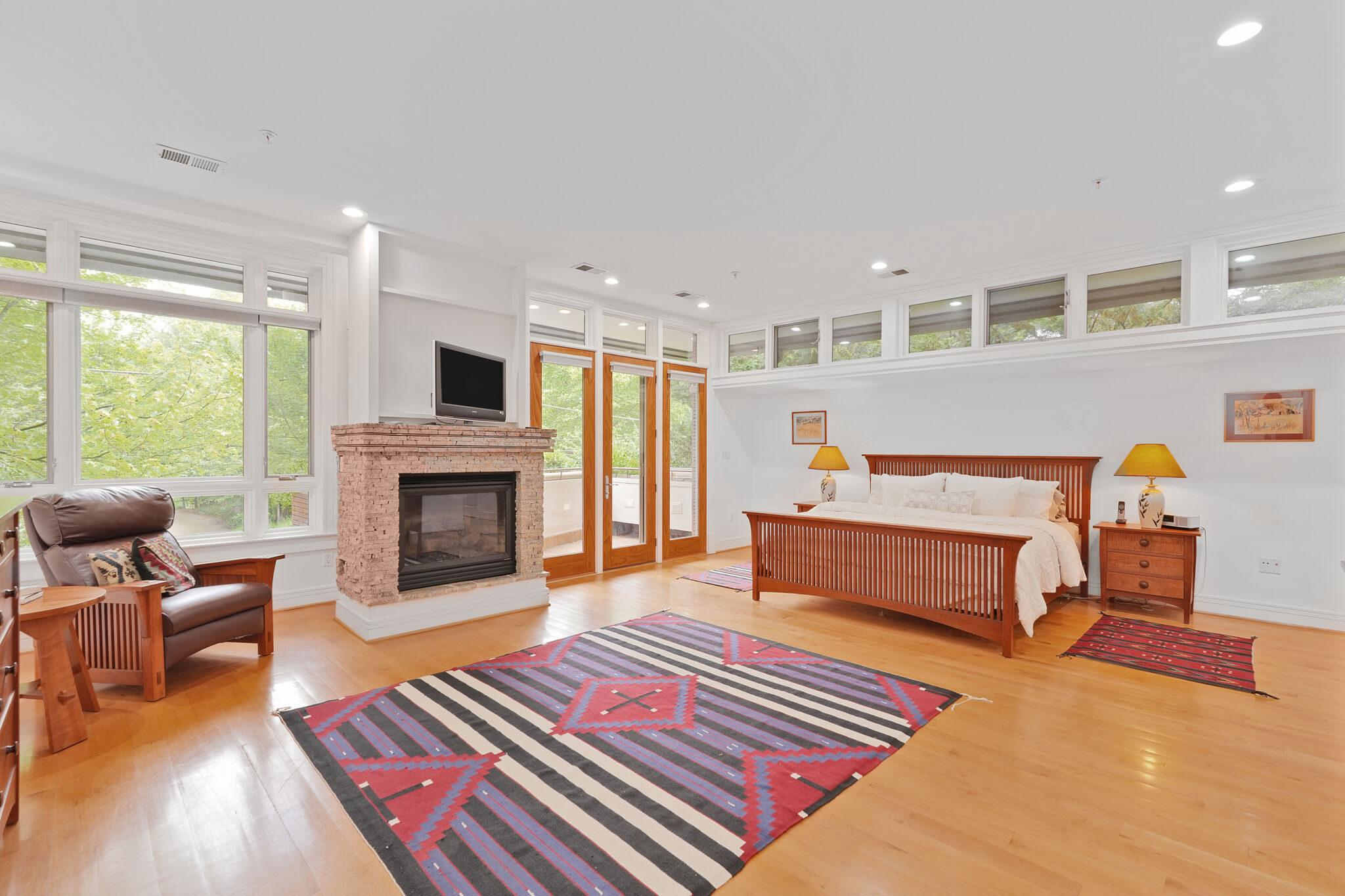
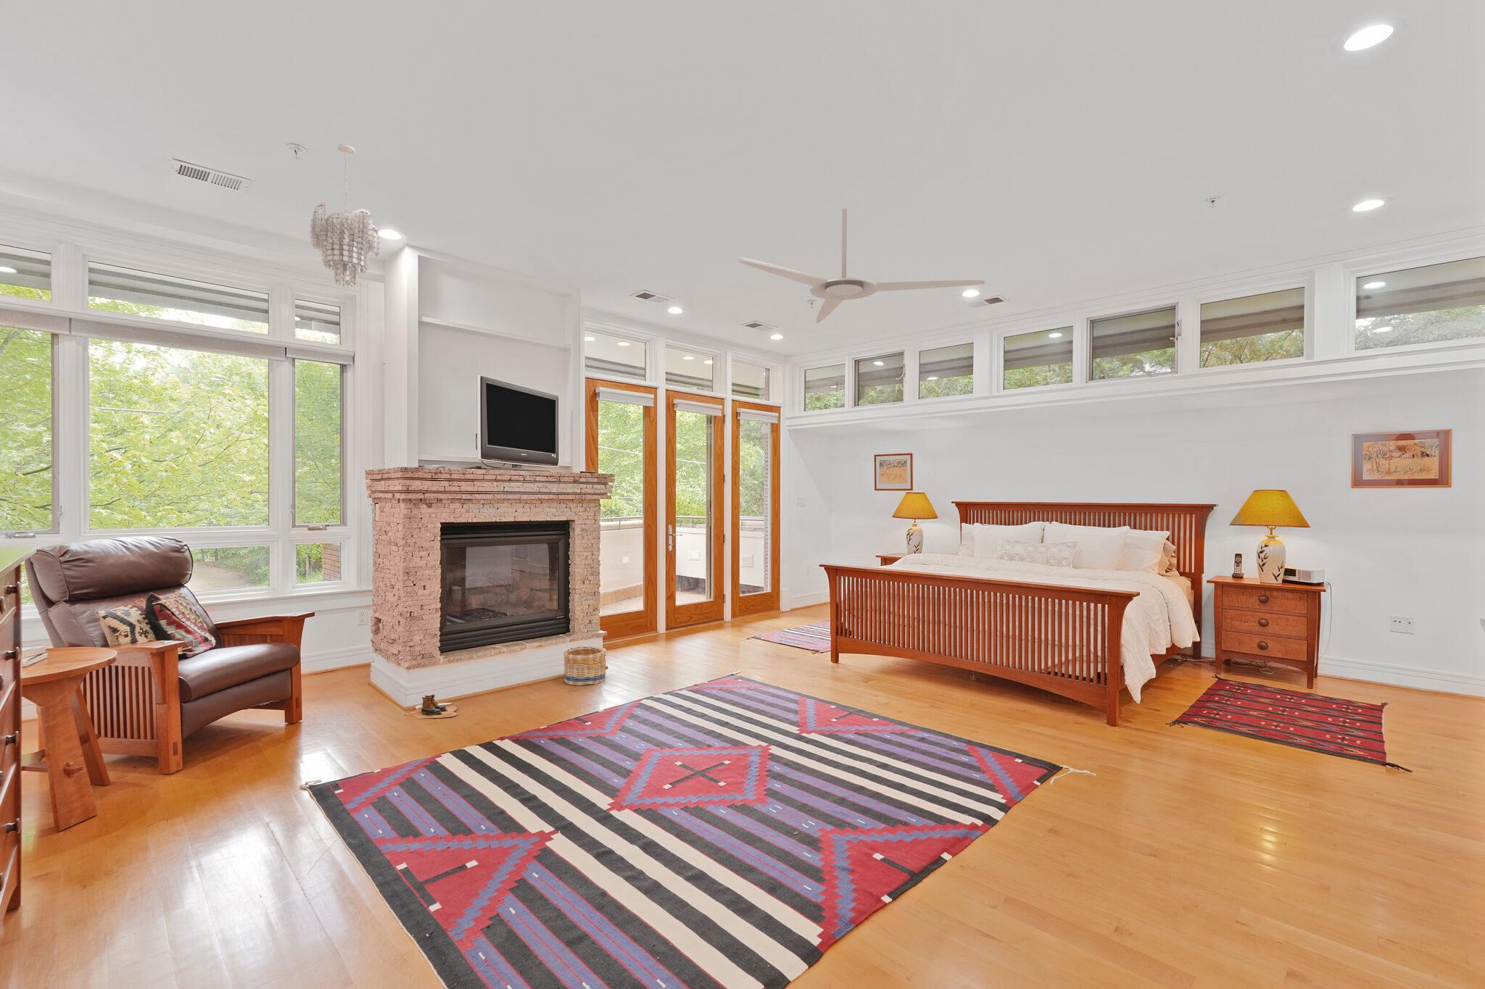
+ ceiling fan [739,208,986,323]
+ chandelier [309,143,381,288]
+ boots [404,694,458,720]
+ basket [563,646,606,687]
